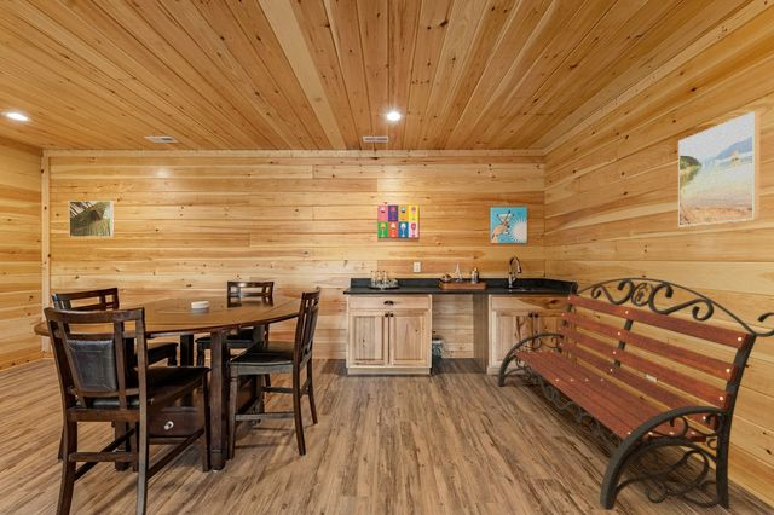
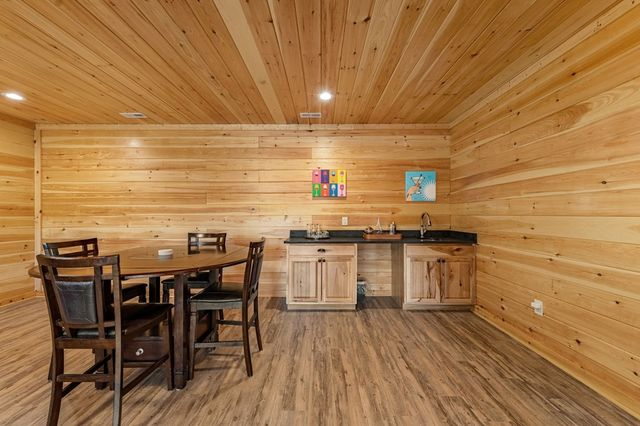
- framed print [677,110,761,227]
- bench [496,277,774,511]
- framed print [68,199,115,238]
